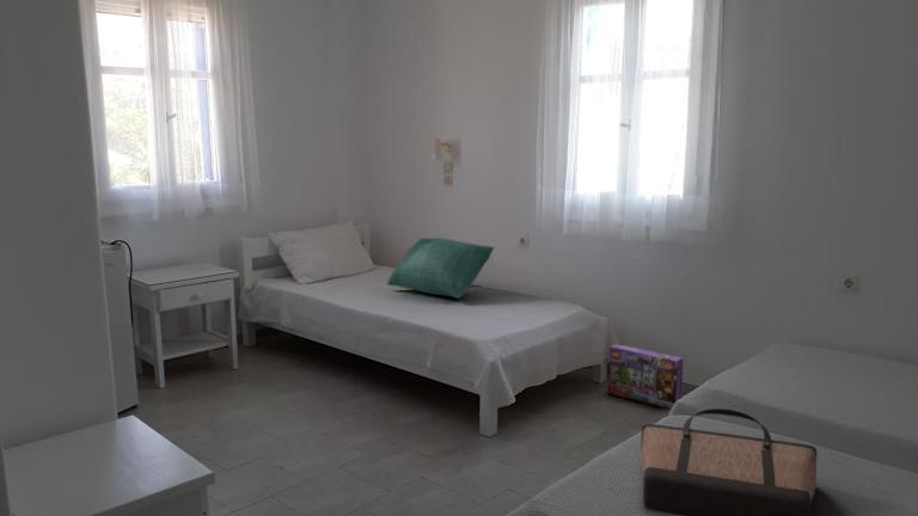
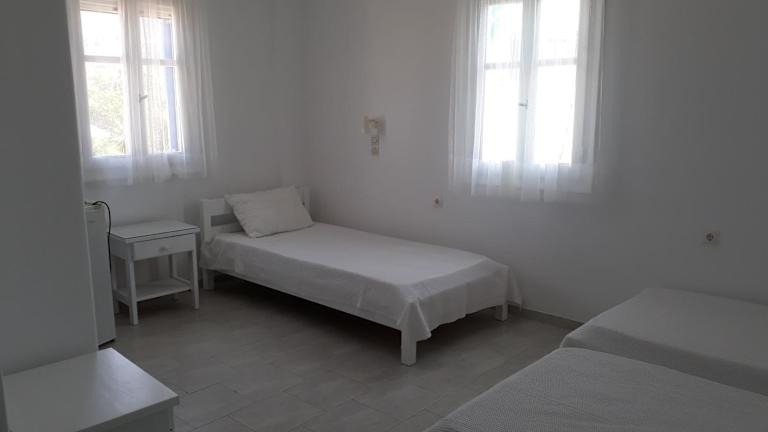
- cushion [385,236,496,300]
- shopping bag [639,407,818,516]
- box [607,343,685,411]
